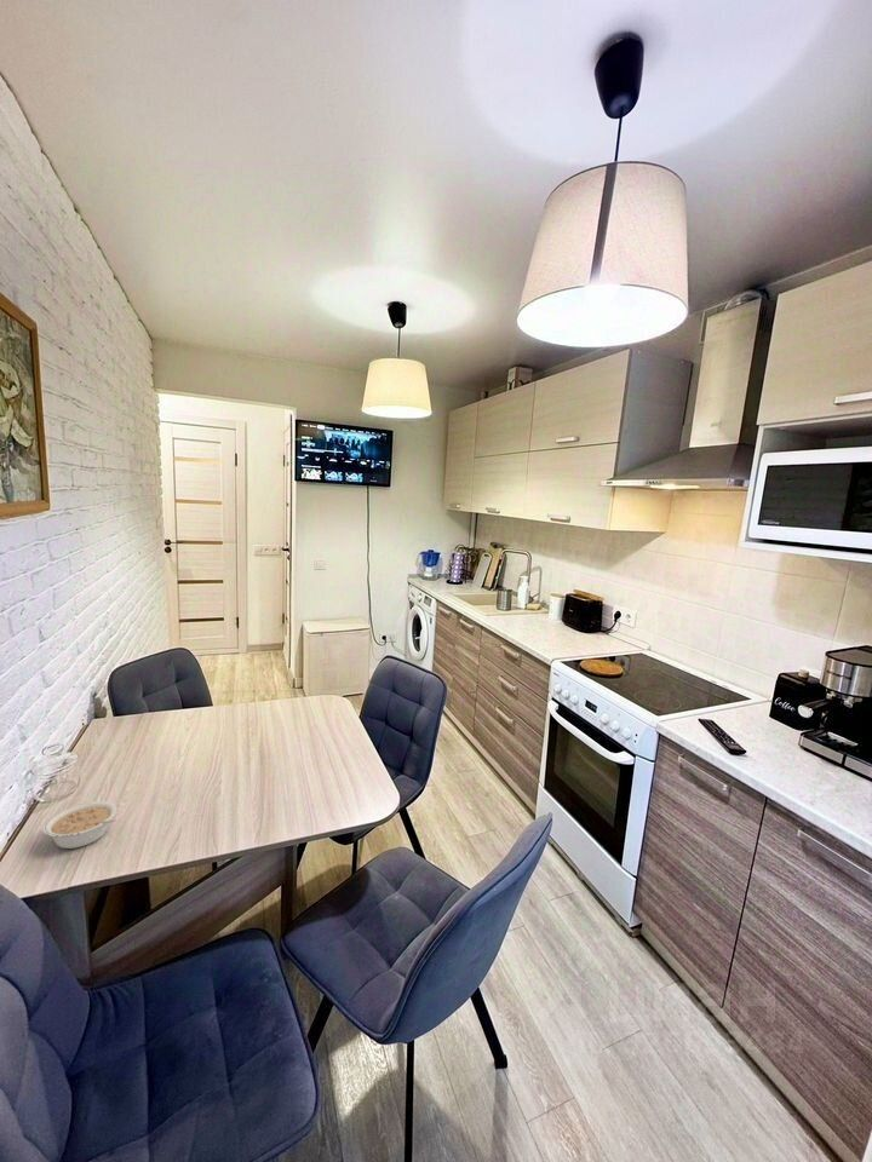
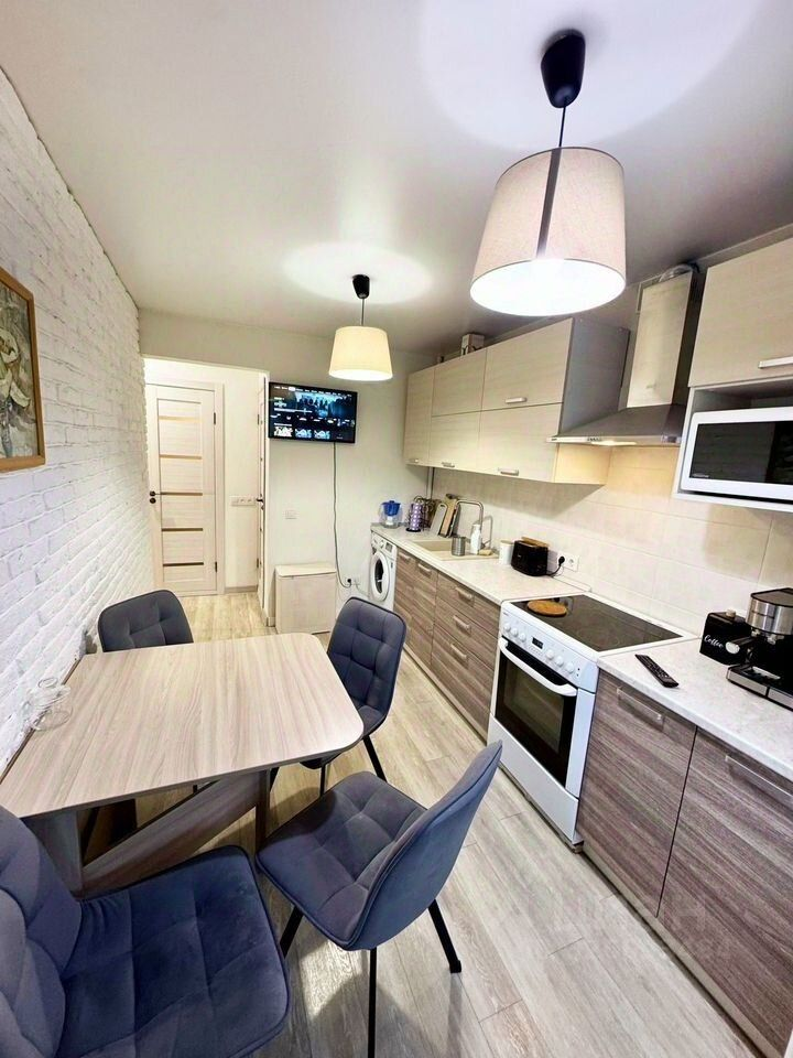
- legume [41,800,117,850]
